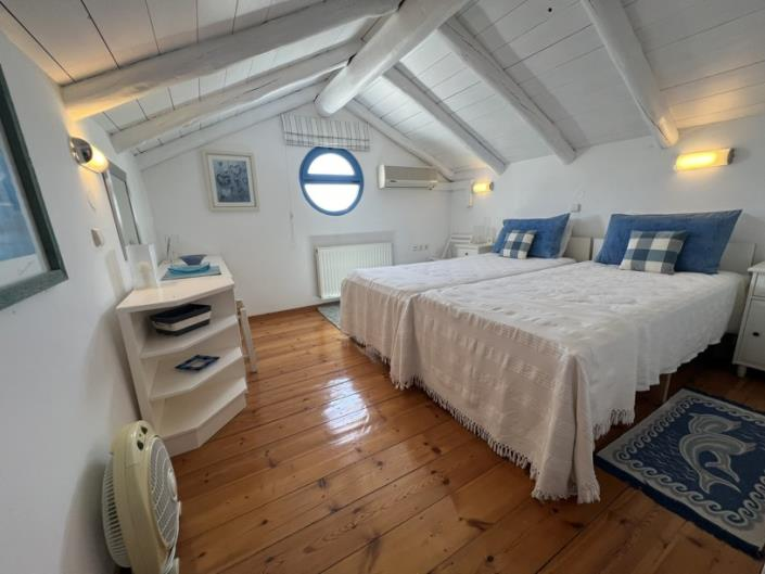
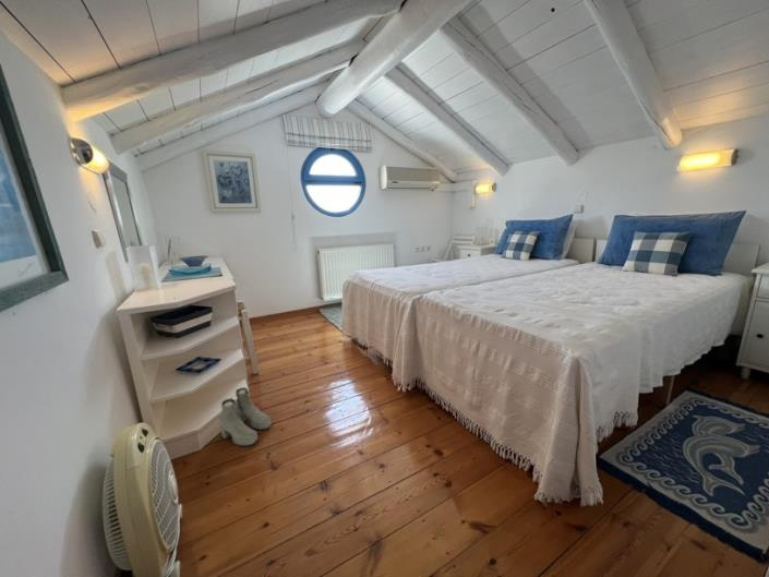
+ boots [218,386,273,447]
